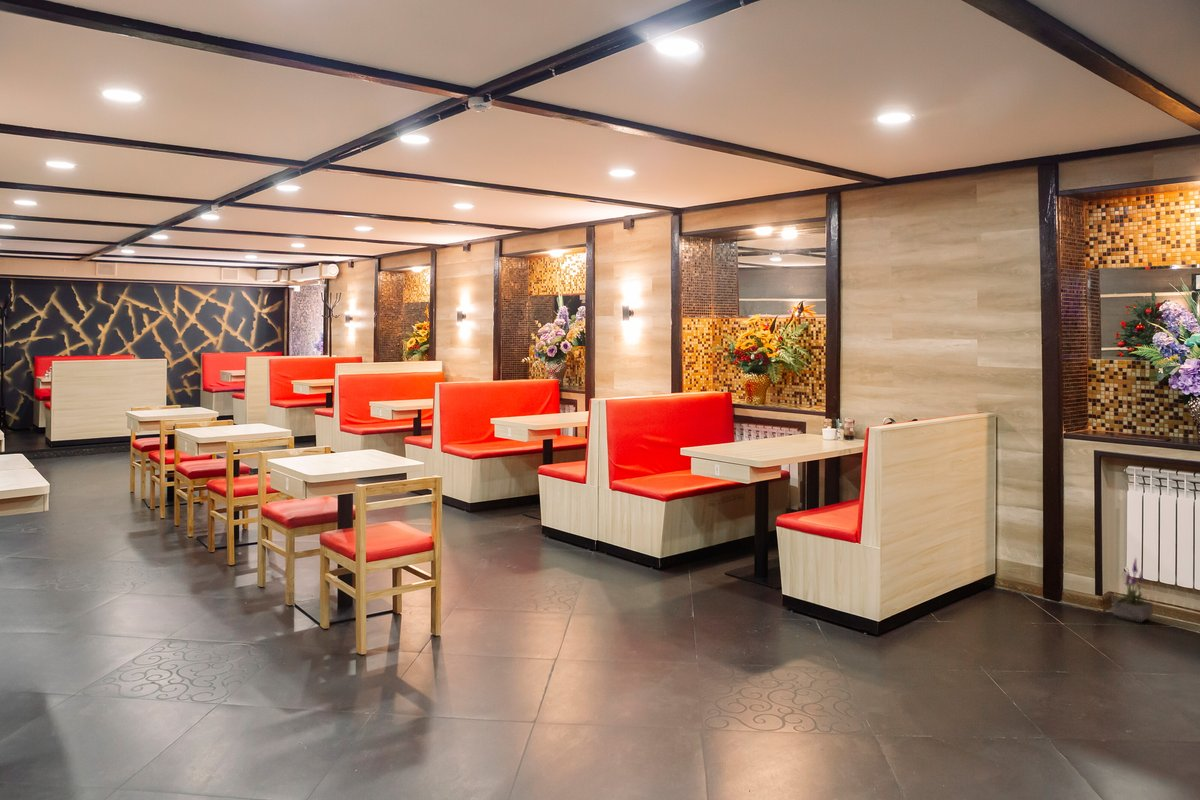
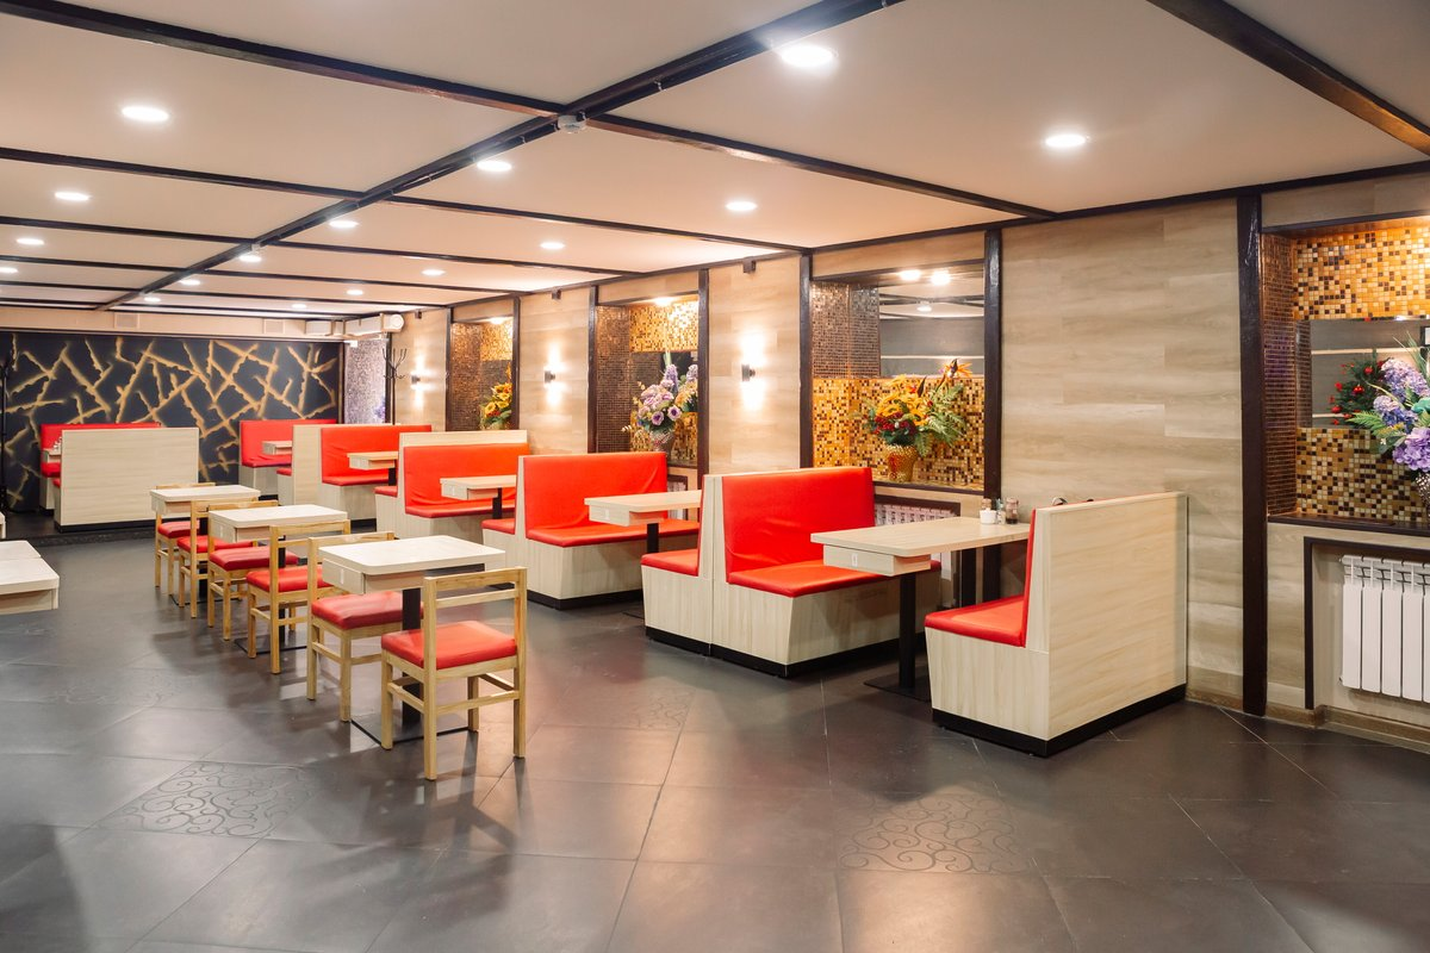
- potted plant [1112,556,1154,623]
